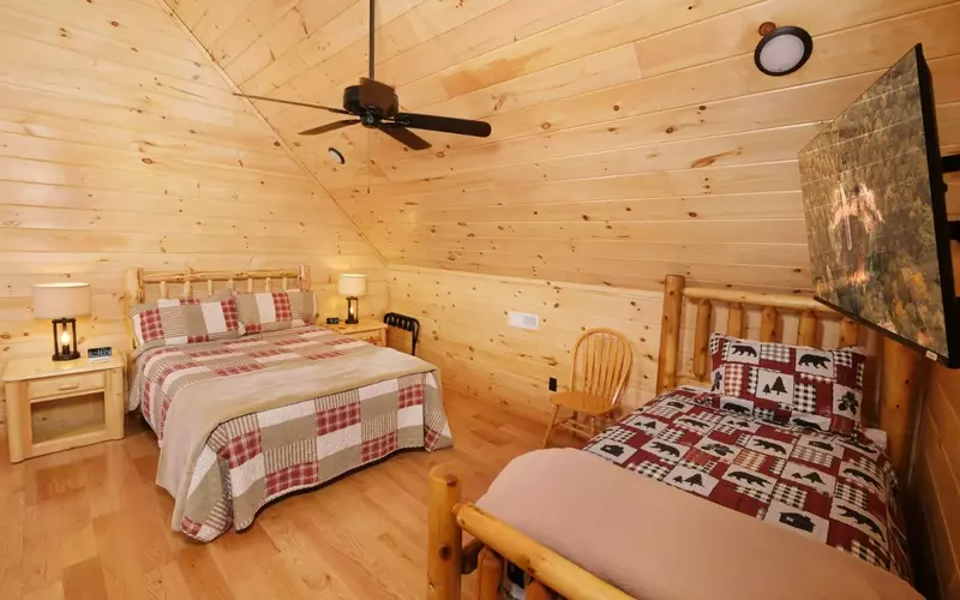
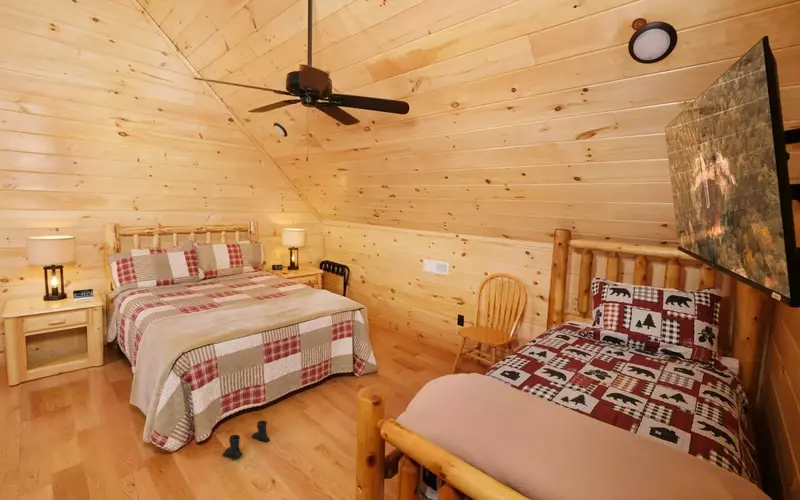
+ boots [221,420,271,460]
